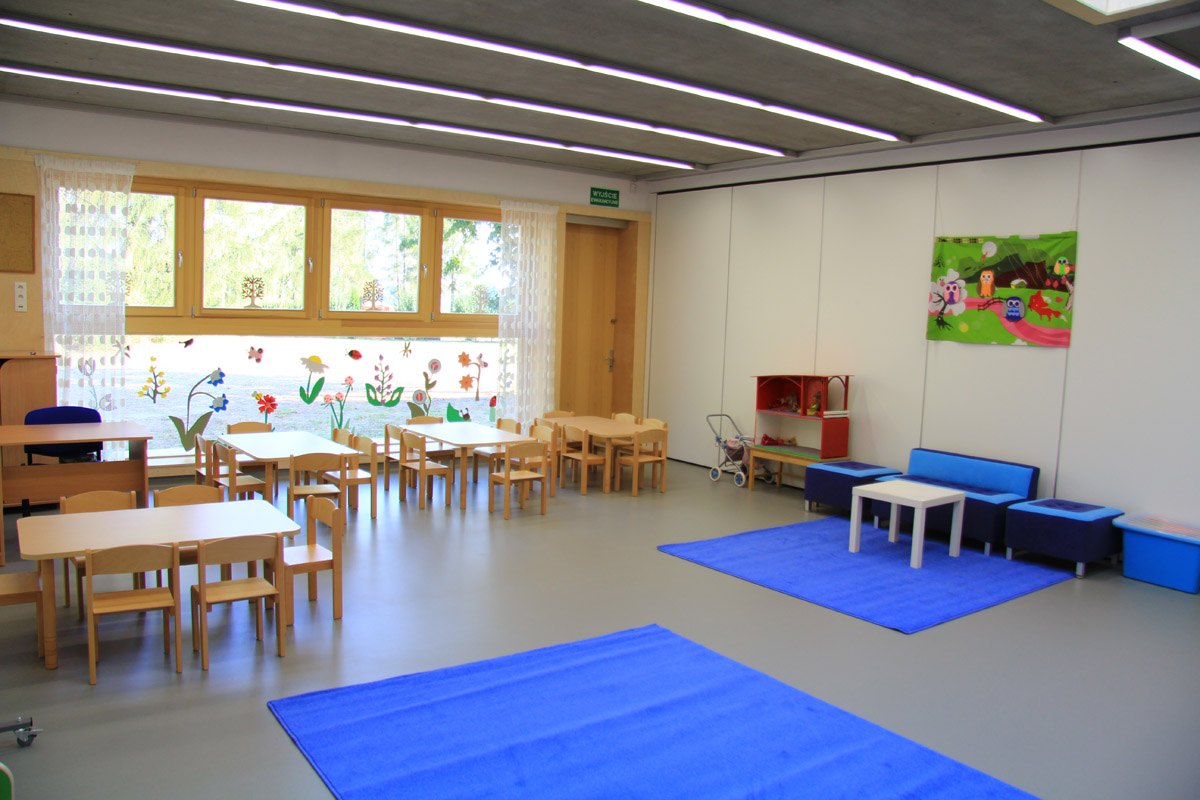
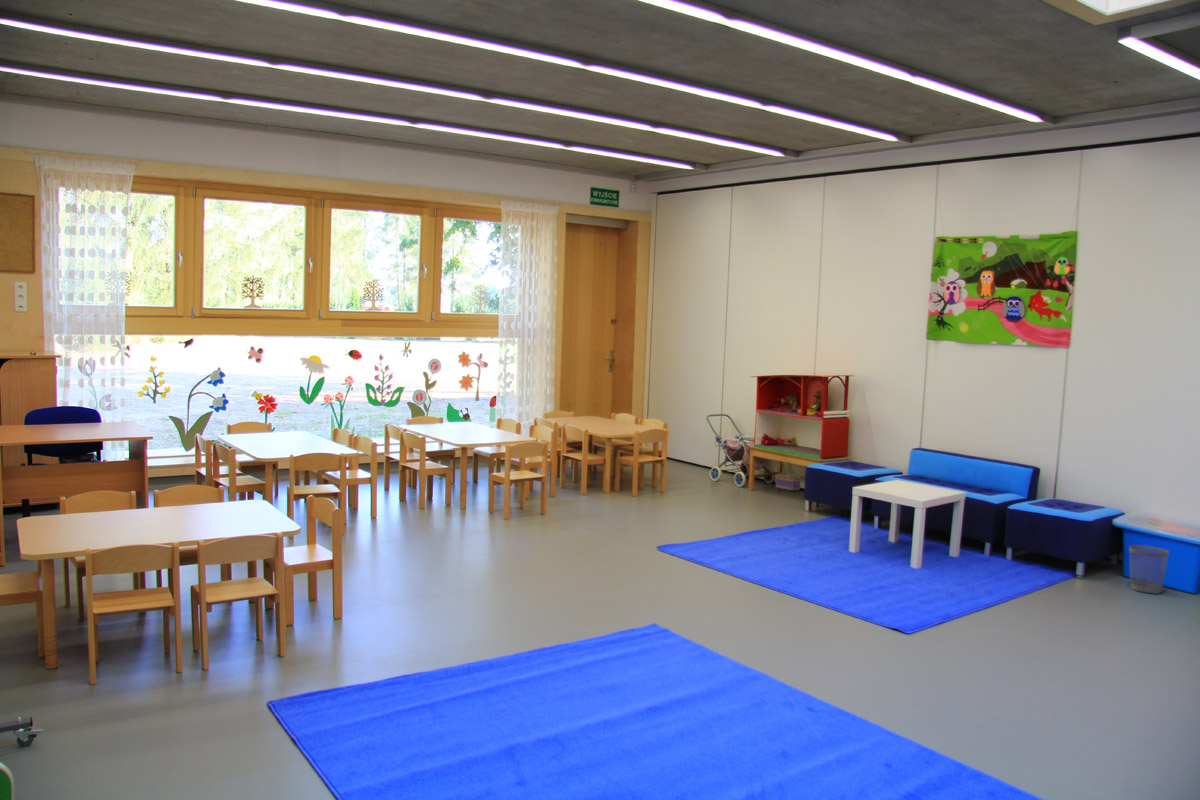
+ basket [775,461,802,492]
+ wastebasket [1128,544,1170,595]
